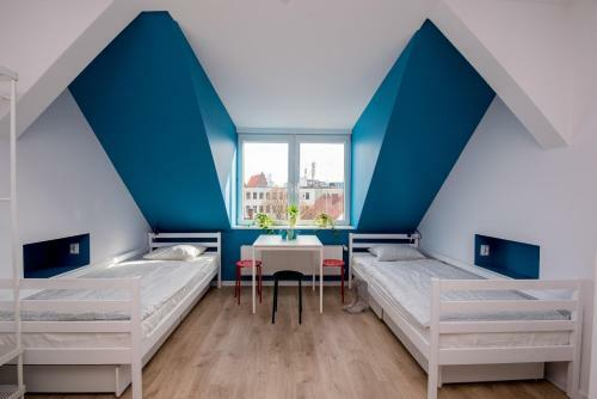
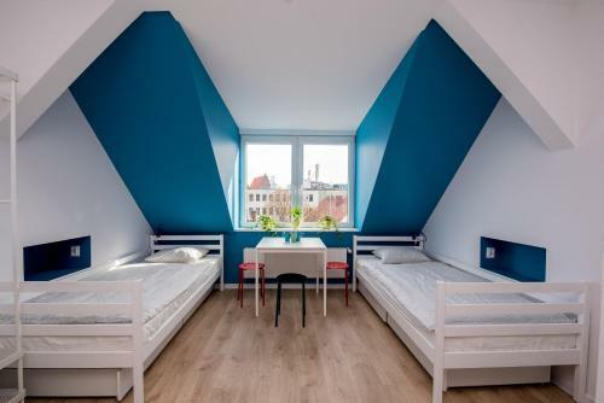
- boots [341,277,370,315]
